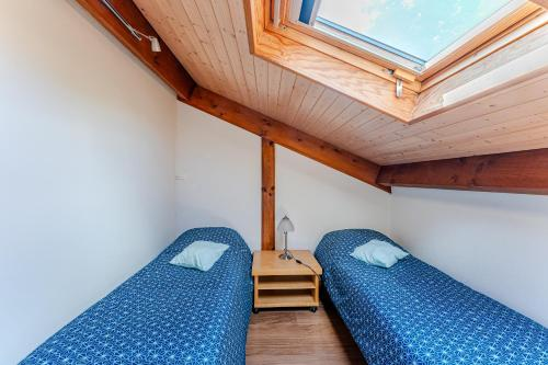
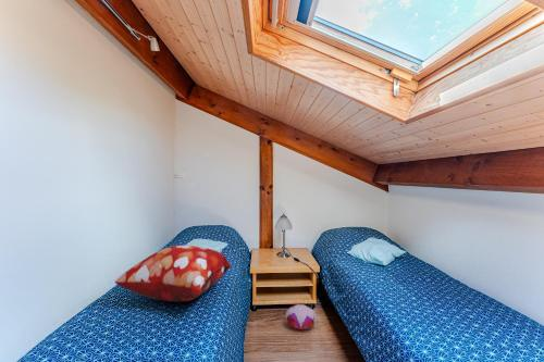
+ plush toy [285,303,318,330]
+ decorative pillow [114,245,232,303]
